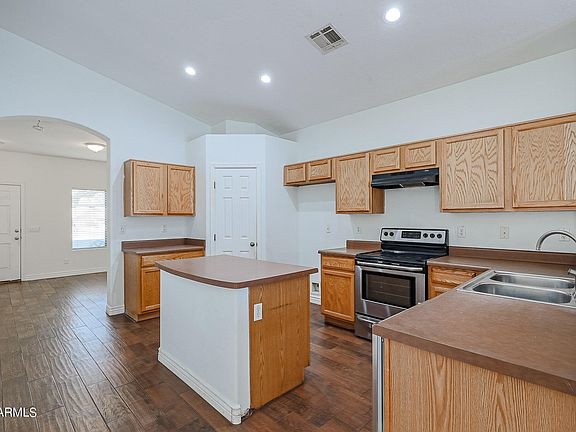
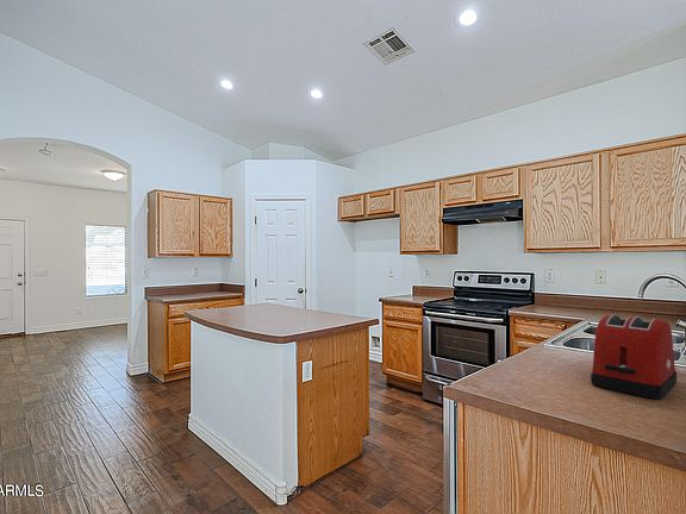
+ toaster [590,314,678,400]
